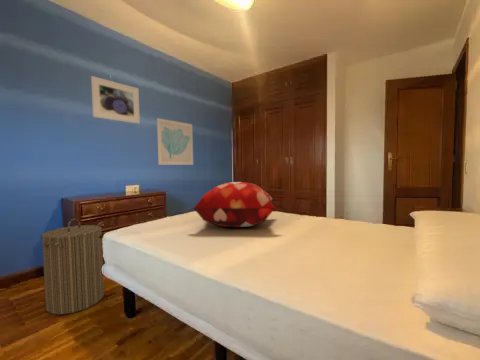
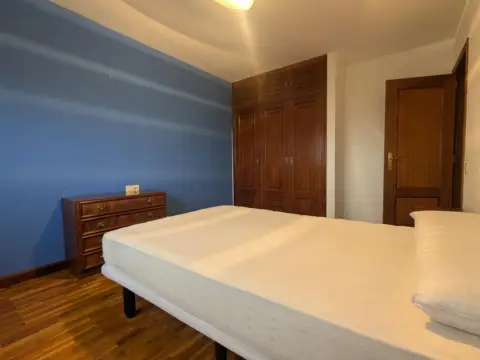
- laundry hamper [41,218,105,316]
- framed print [90,75,141,125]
- wall art [156,117,194,166]
- decorative pillow [192,181,277,228]
